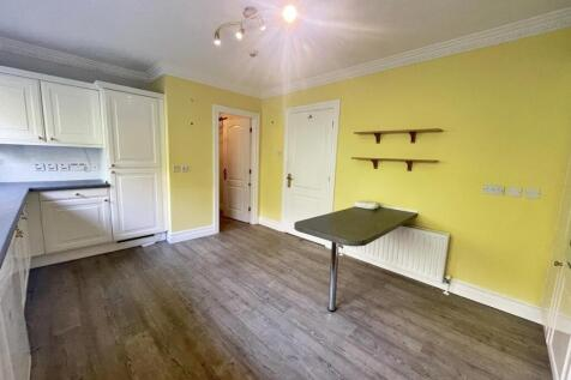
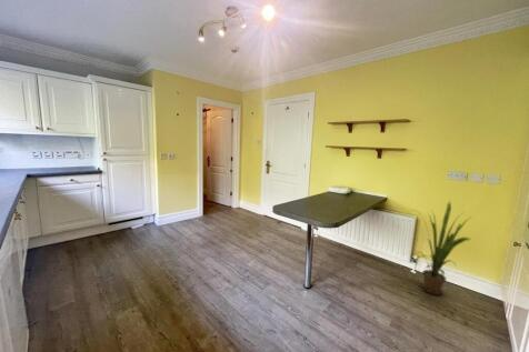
+ house plant [410,199,473,295]
